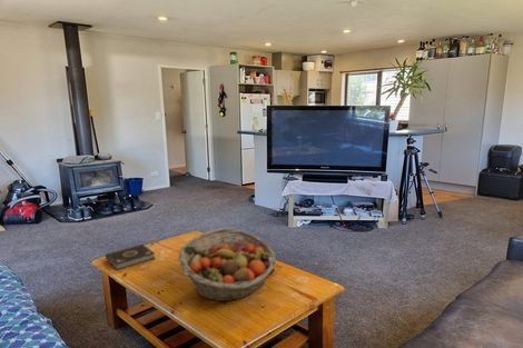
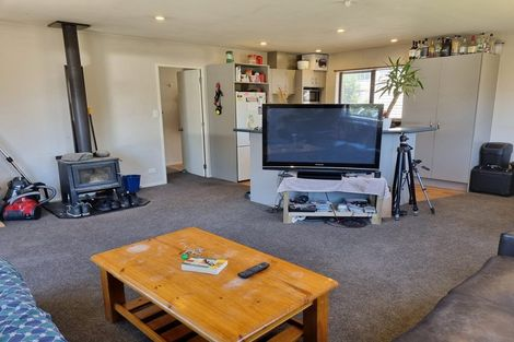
- fruit basket [177,228,277,302]
- book [105,243,156,271]
